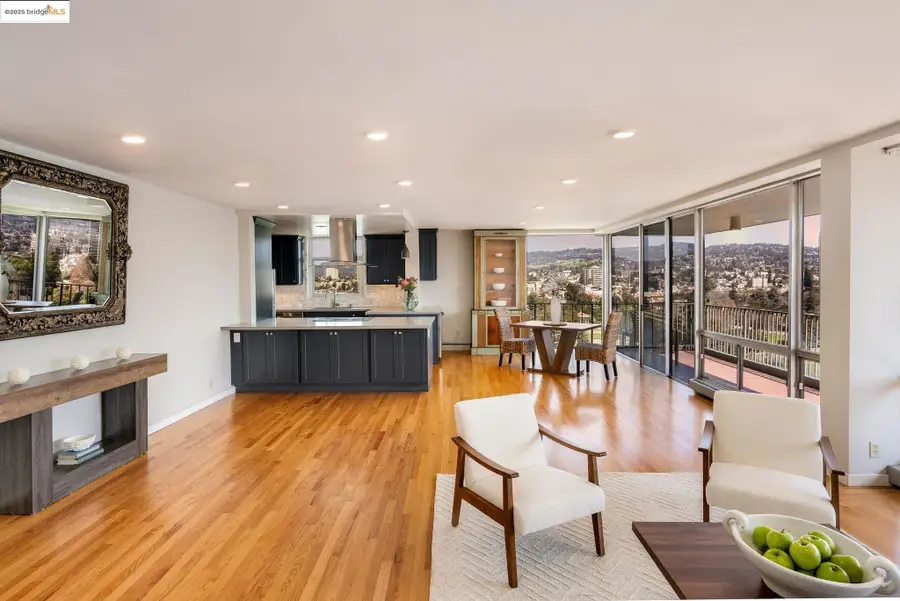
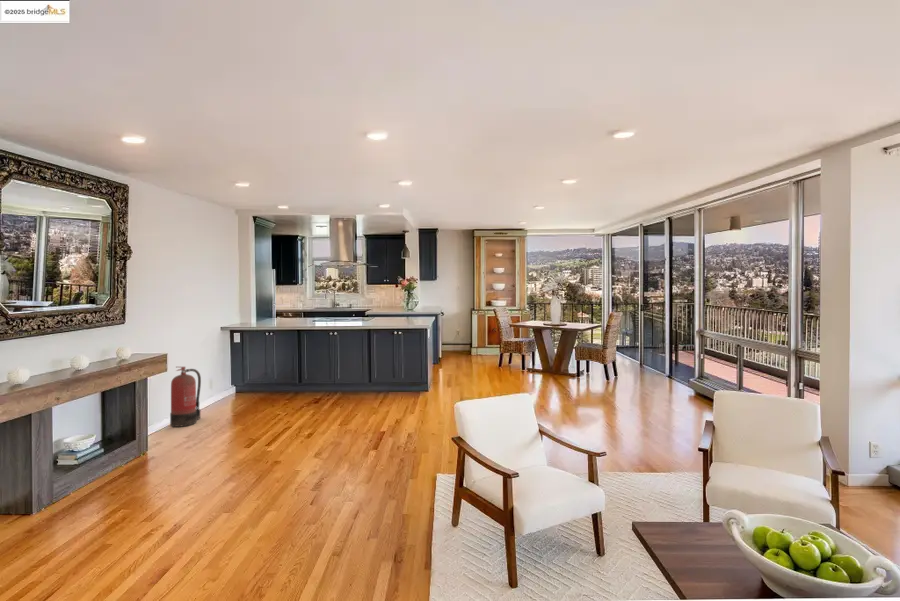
+ fire extinguisher [169,366,202,428]
